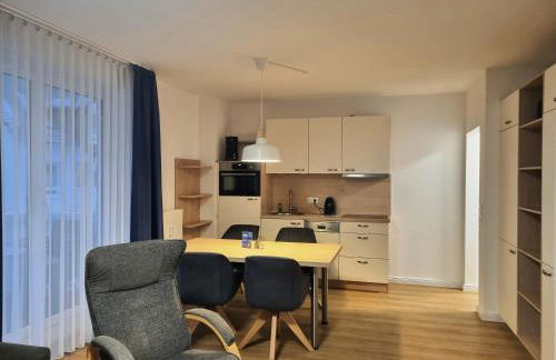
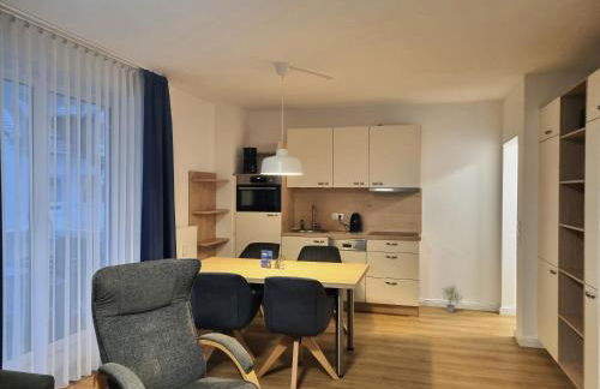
+ potted plant [440,283,463,313]
